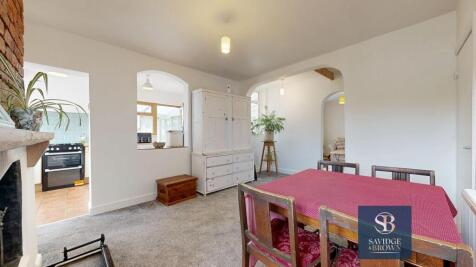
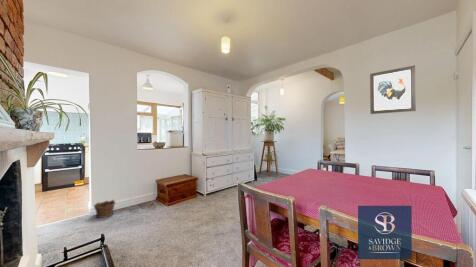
+ clay pot [93,199,116,219]
+ wall art [369,64,417,115]
